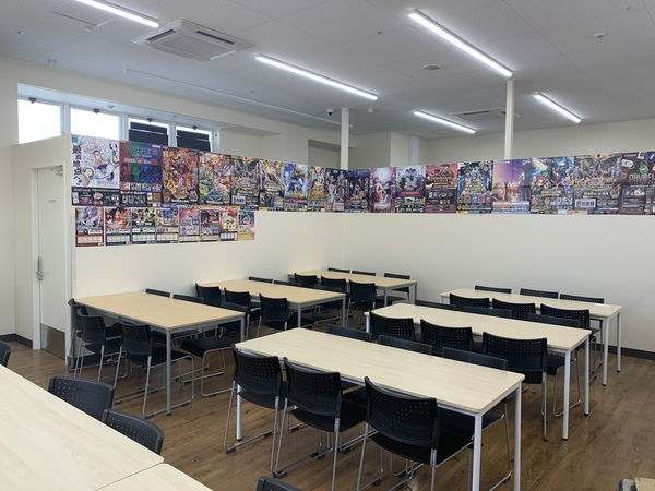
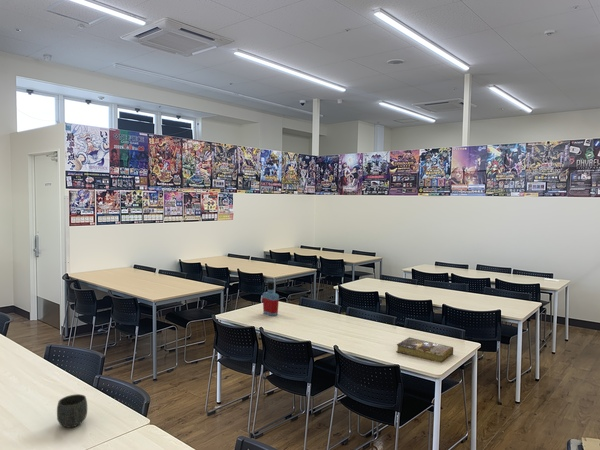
+ mug [56,393,88,429]
+ book [395,336,454,364]
+ bottle [262,281,280,317]
